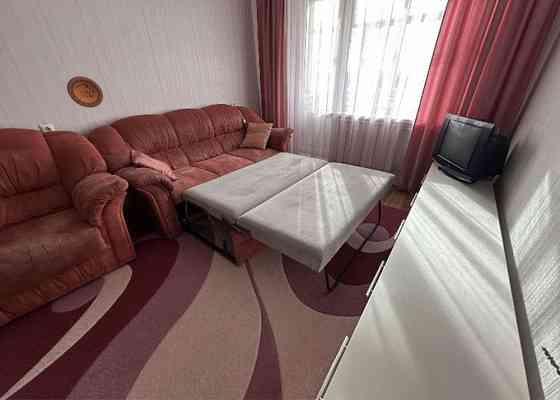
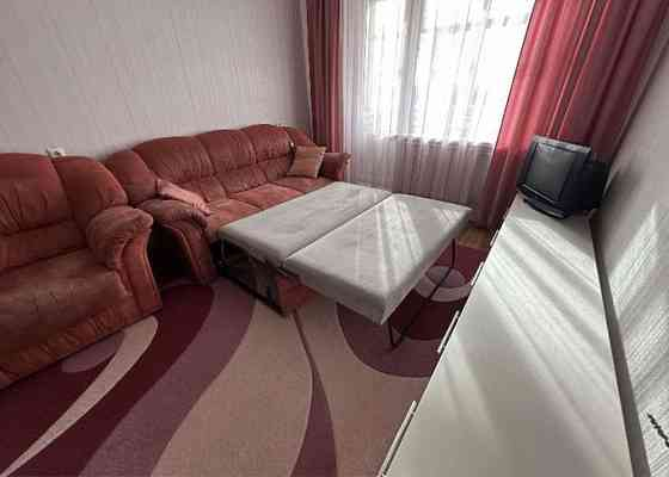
- decorative plate [66,75,104,108]
